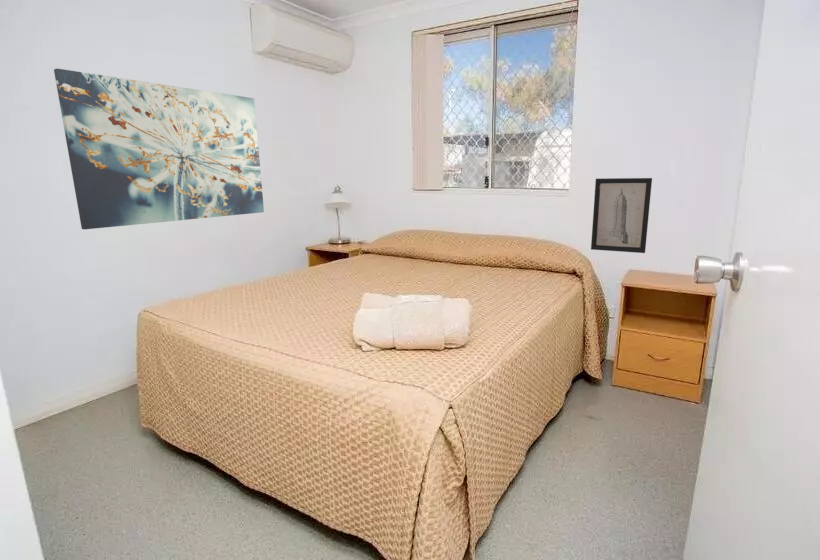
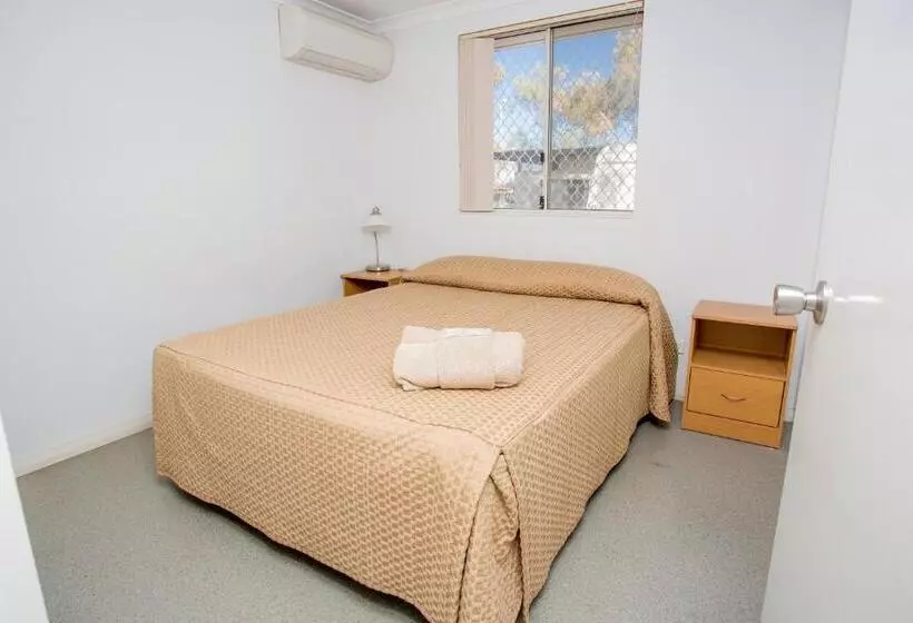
- wall art [53,68,265,230]
- wall art [590,177,653,254]
